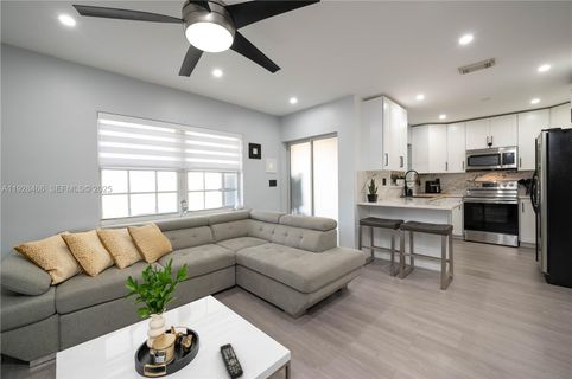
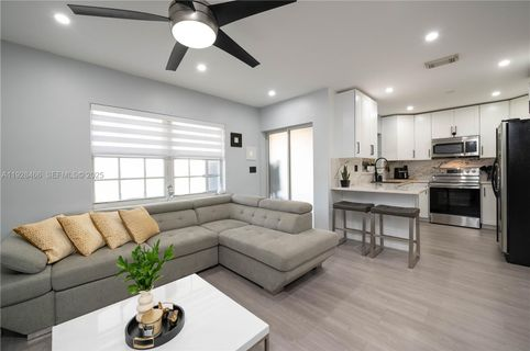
- remote control [218,342,244,379]
